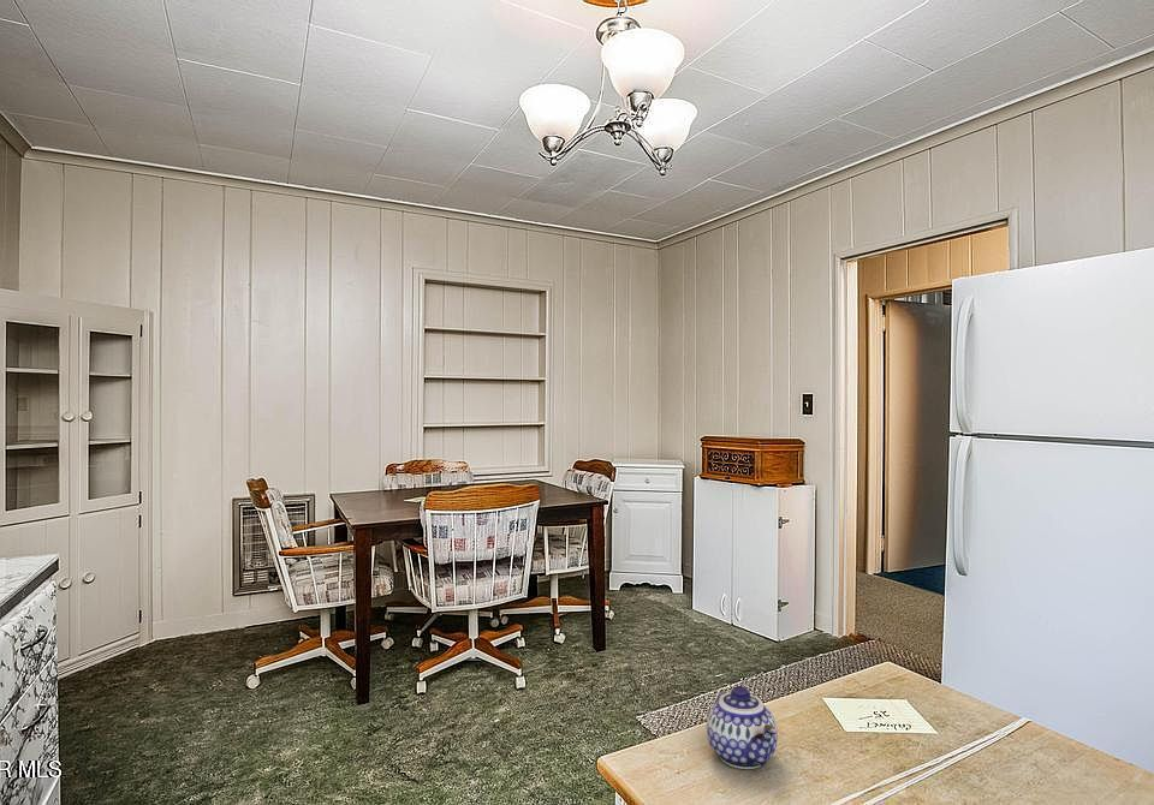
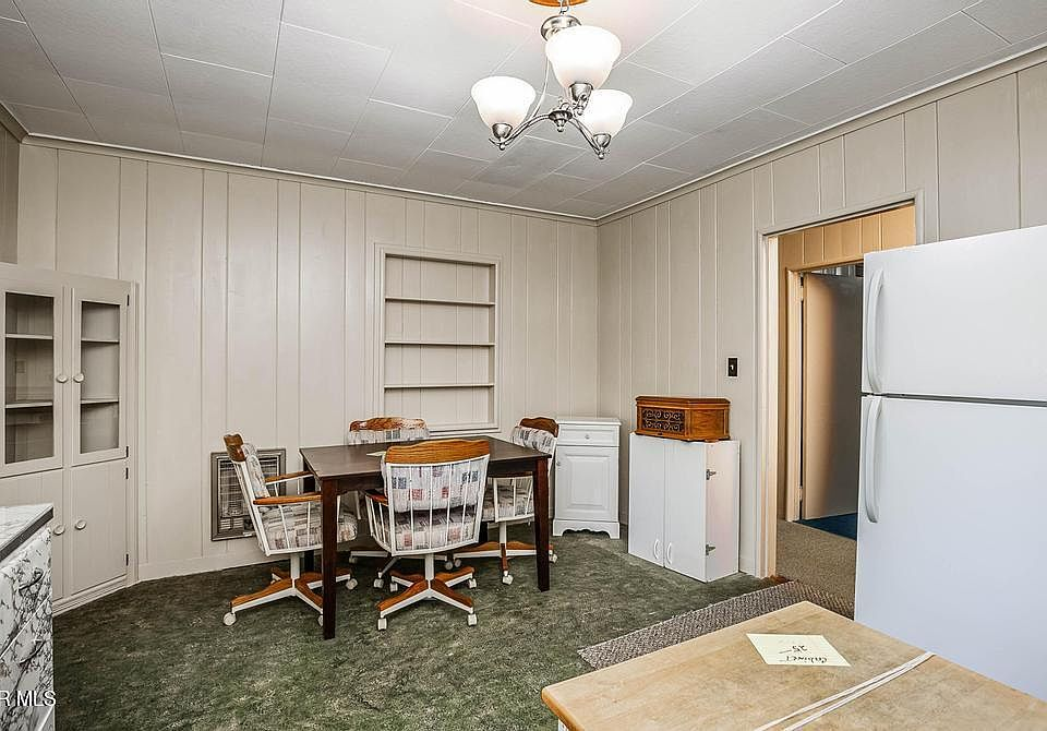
- teapot [706,685,779,770]
